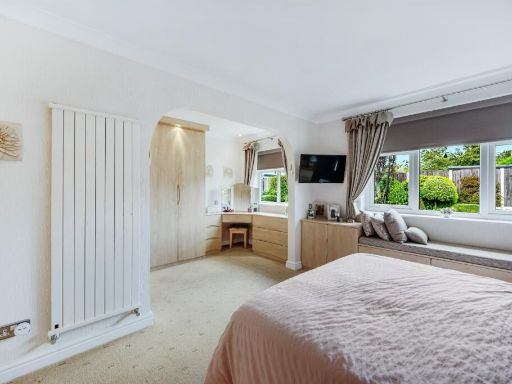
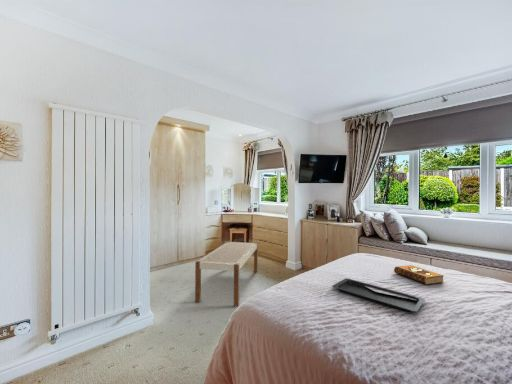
+ serving tray [331,277,426,313]
+ hardback book [393,264,445,286]
+ bench [194,241,259,307]
